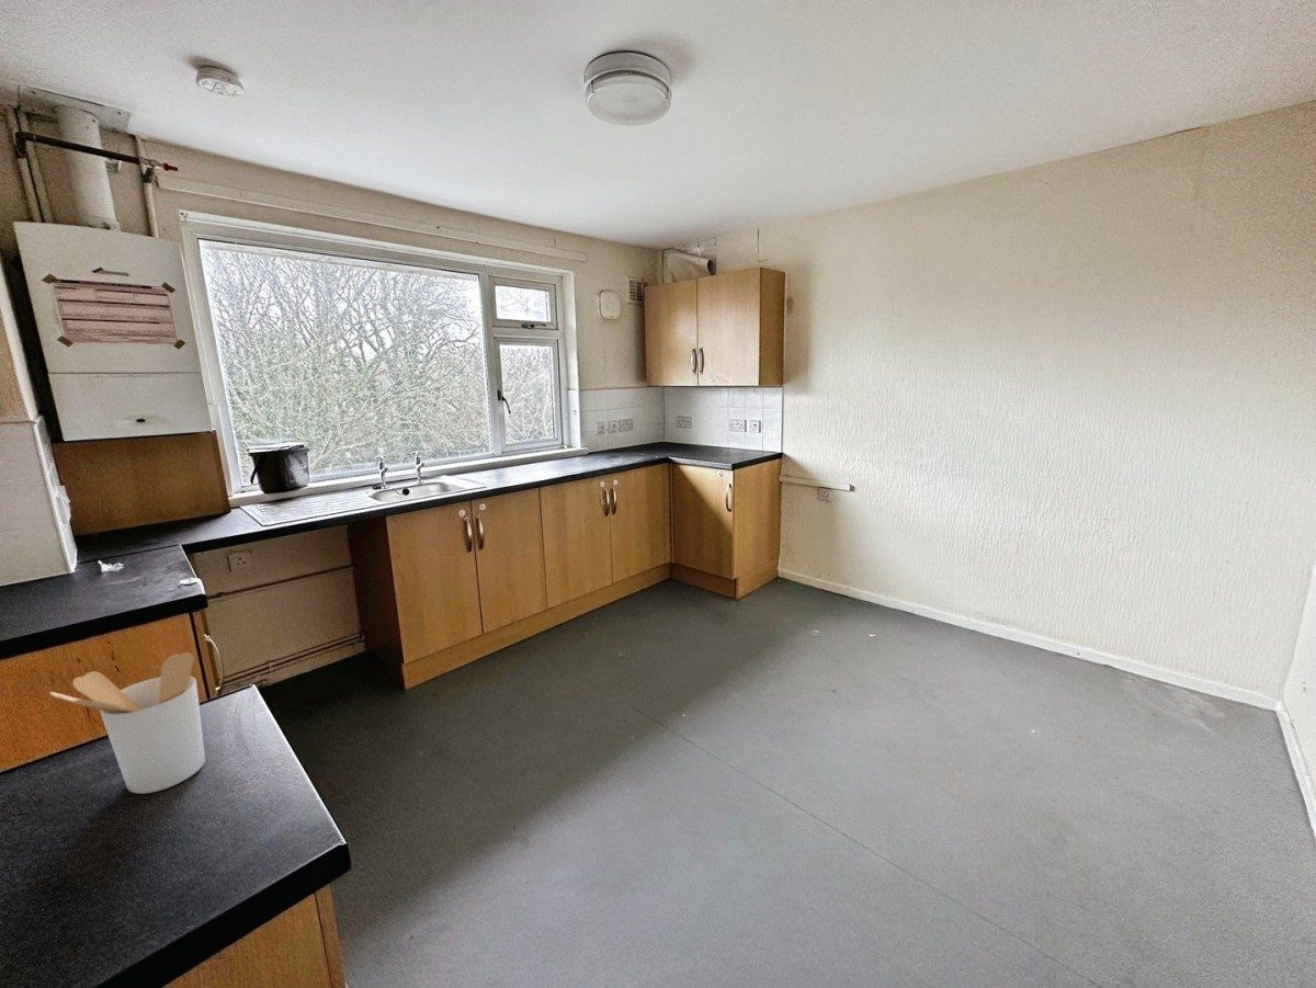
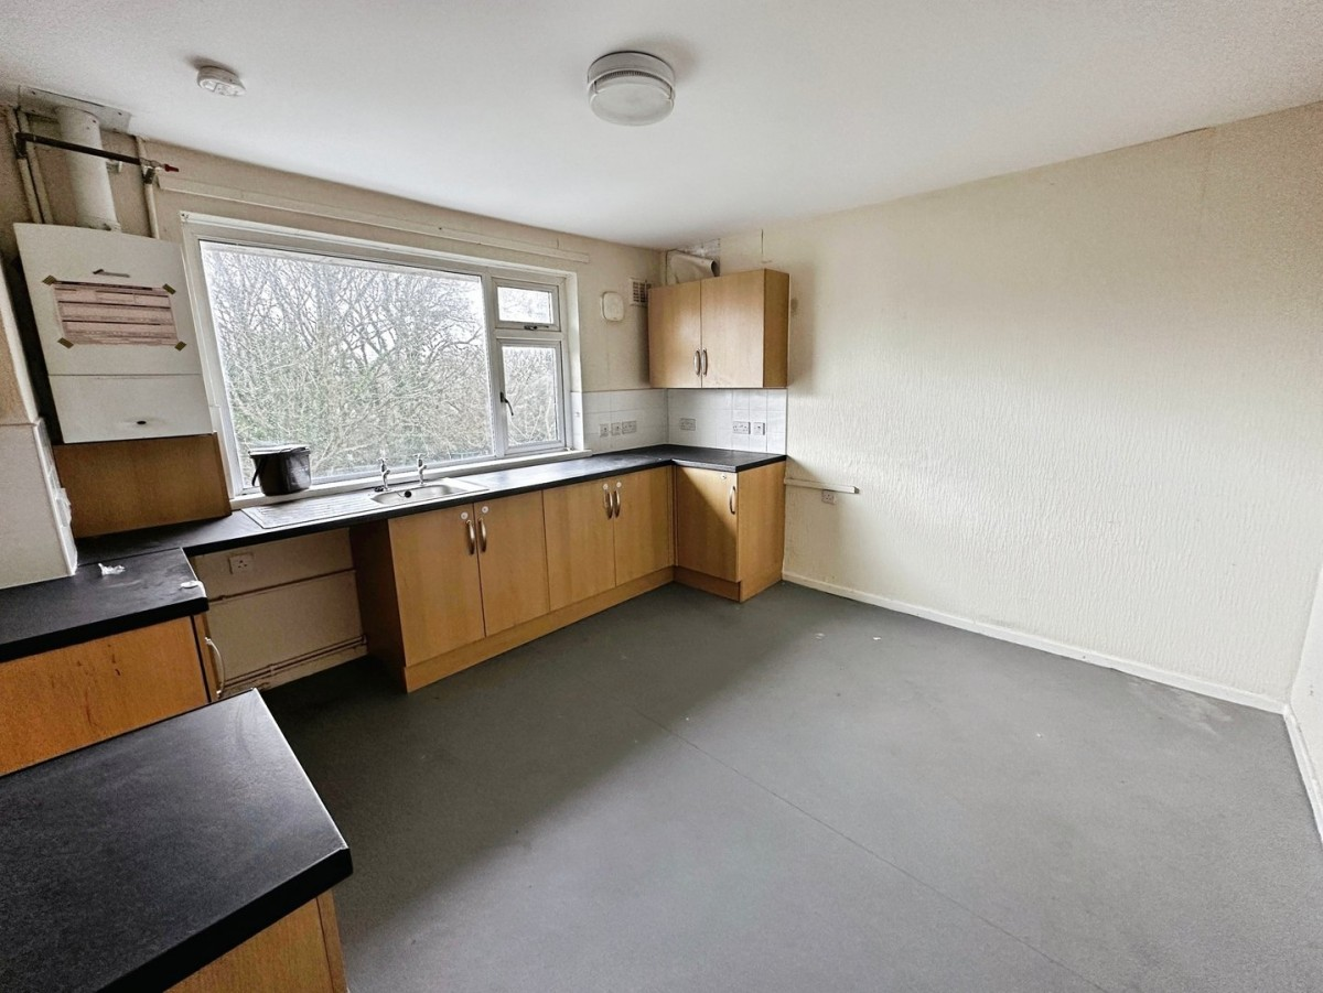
- utensil holder [48,651,206,795]
